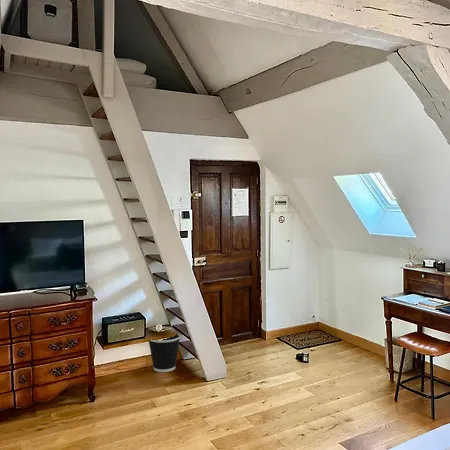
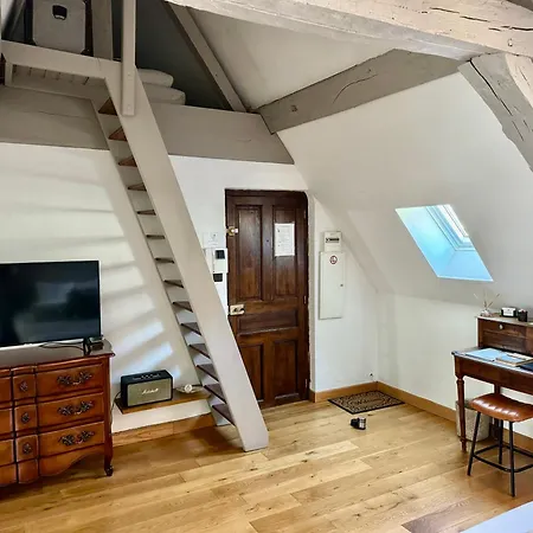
- wastebasket [148,332,182,373]
